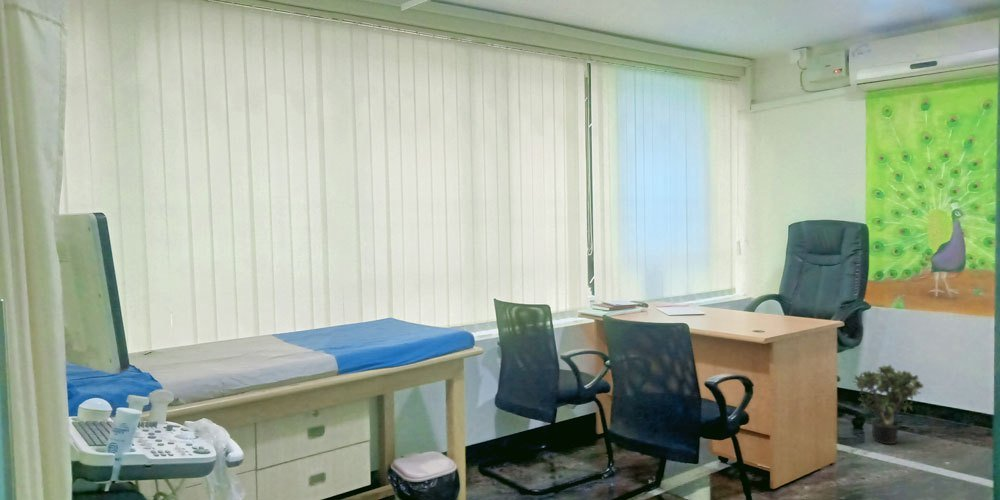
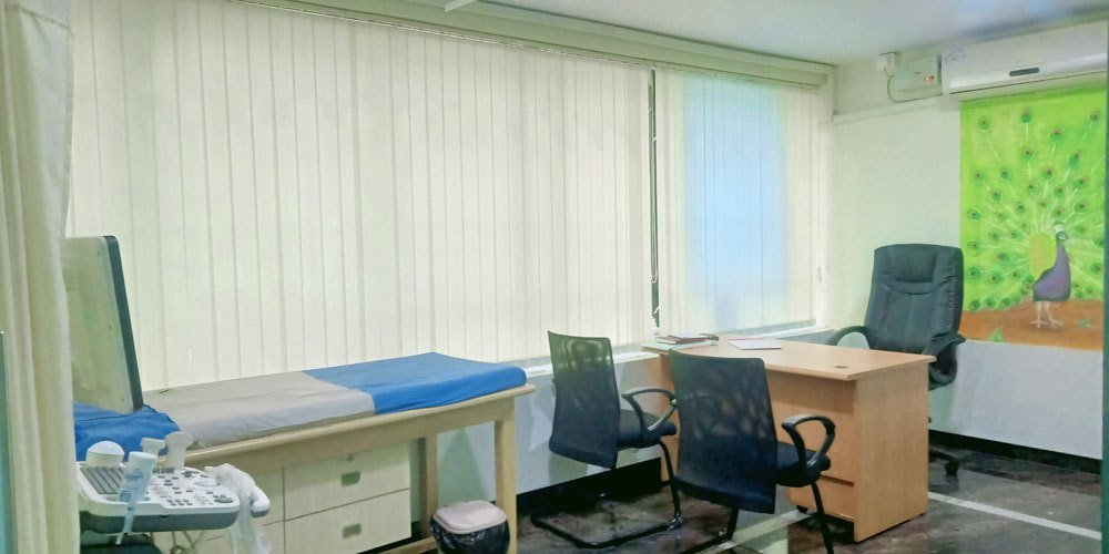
- potted plant [851,364,925,445]
